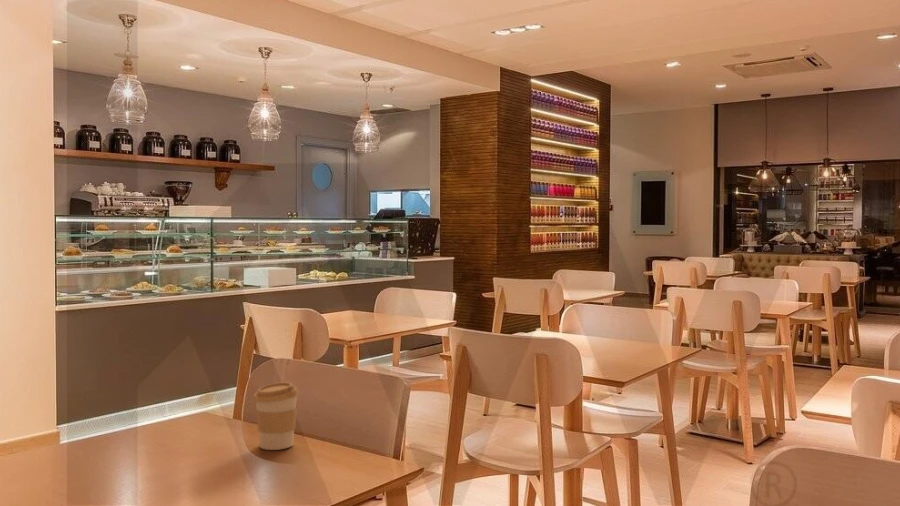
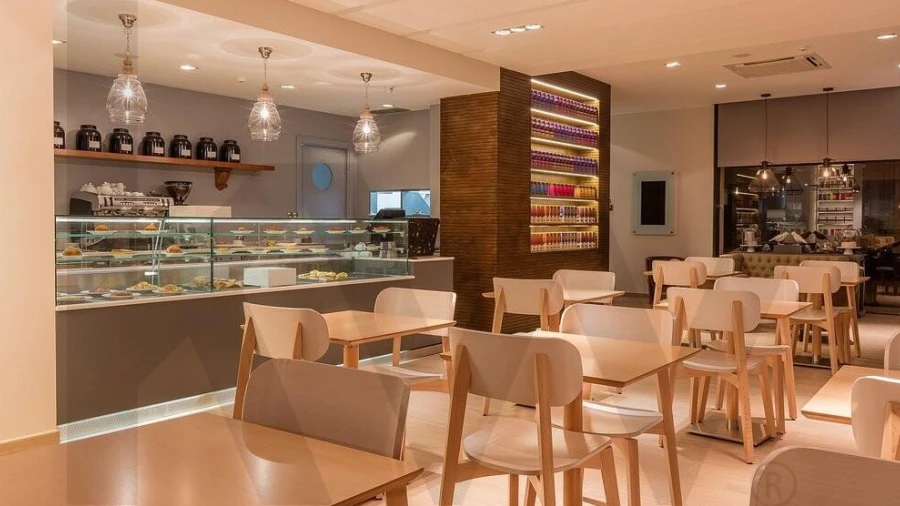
- coffee cup [253,381,299,451]
